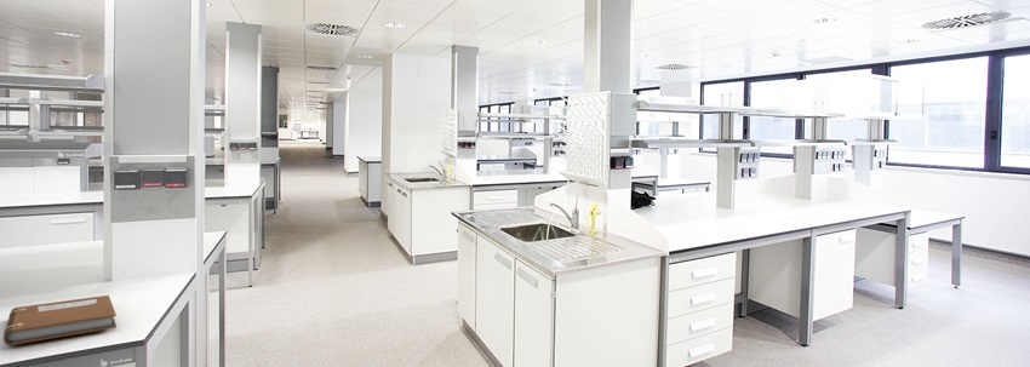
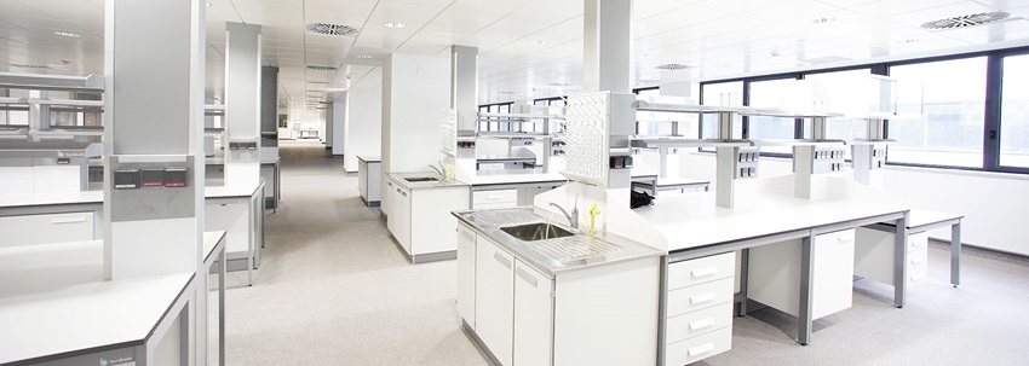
- notebook [2,294,118,346]
